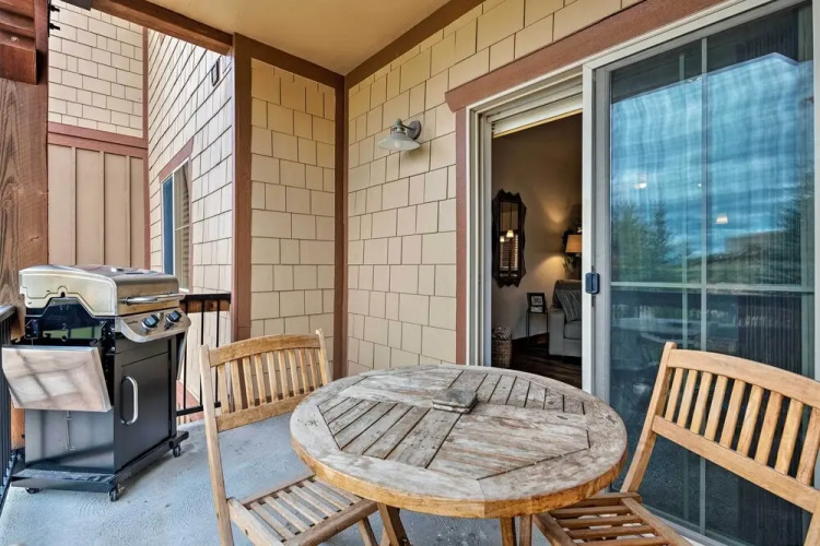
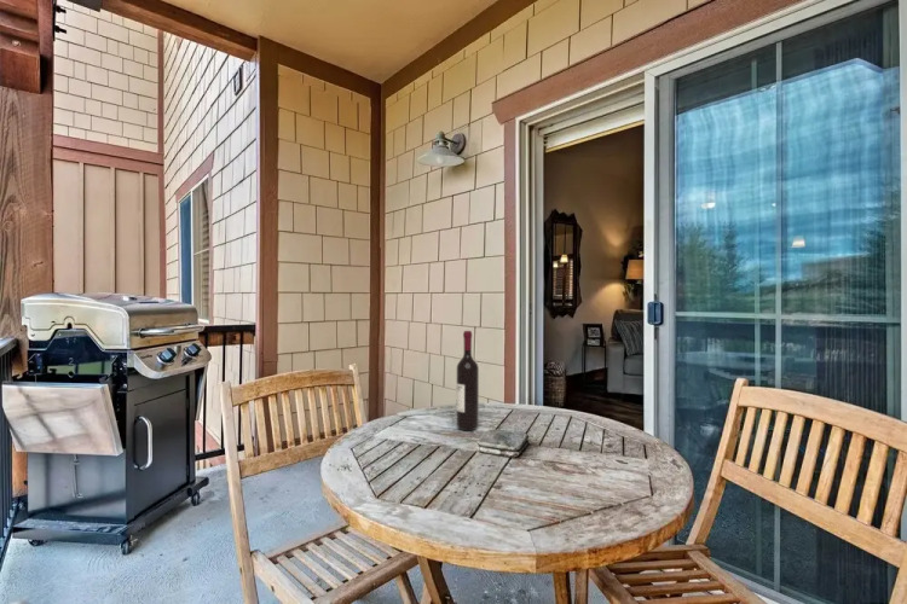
+ wine bottle [456,330,480,431]
